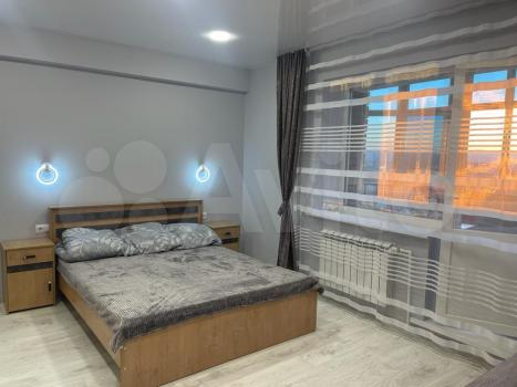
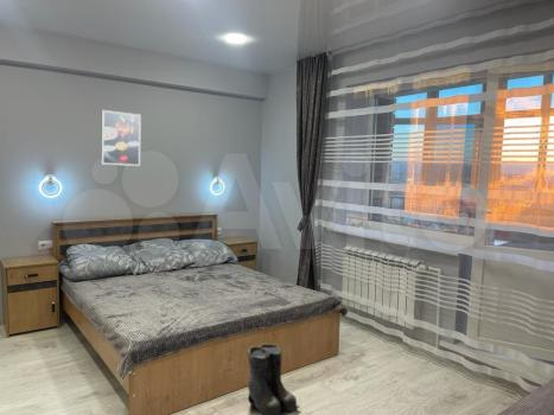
+ boots [247,343,301,415]
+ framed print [101,109,142,167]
